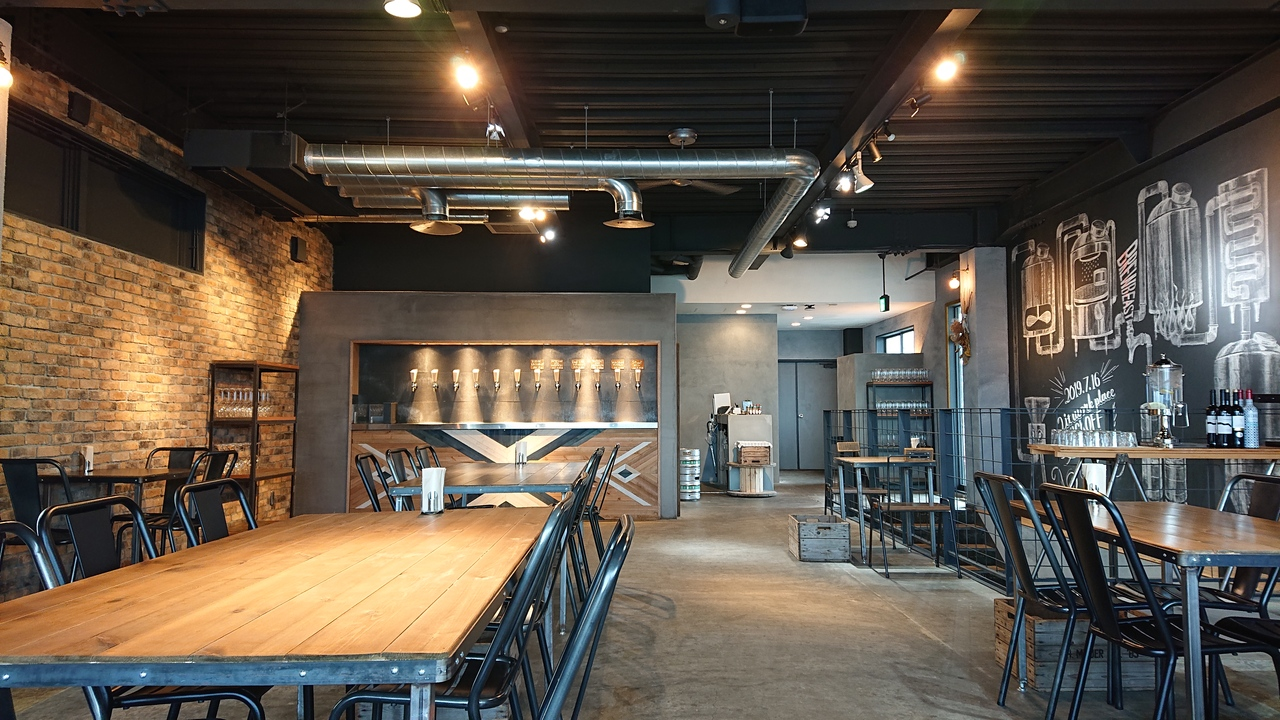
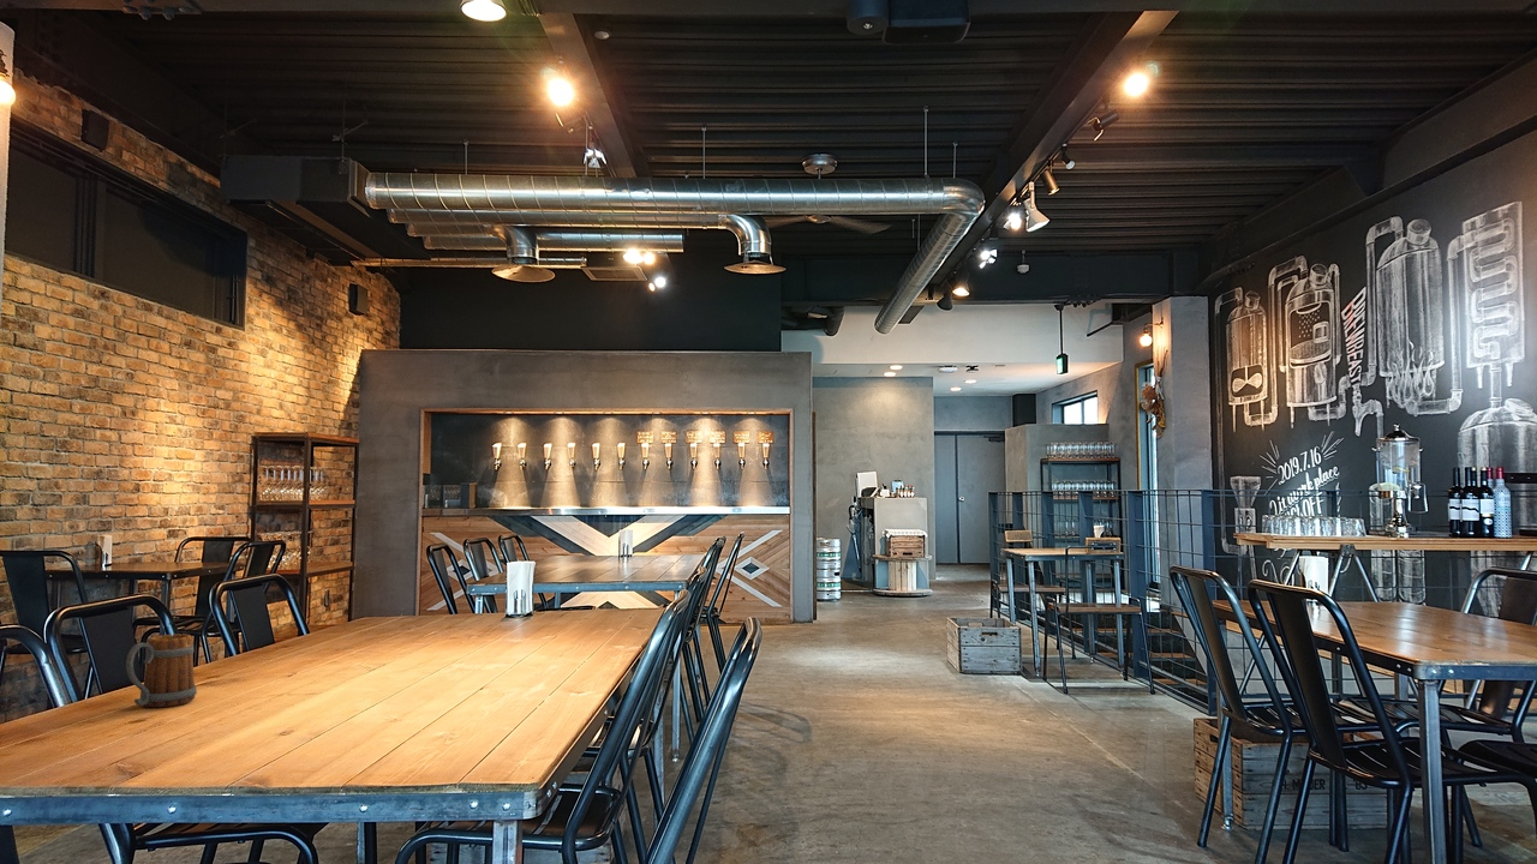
+ beer mug [125,632,198,708]
